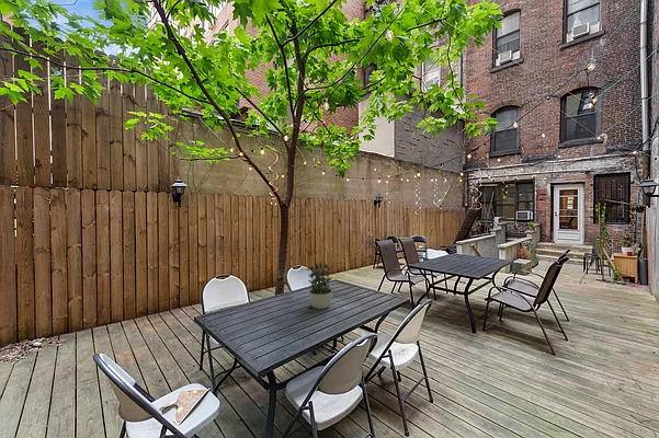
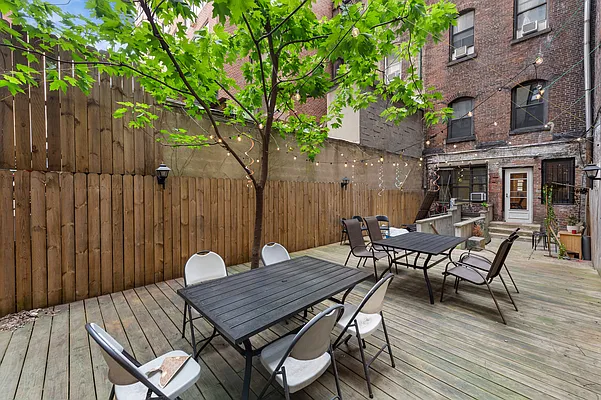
- potted plant [306,261,334,310]
